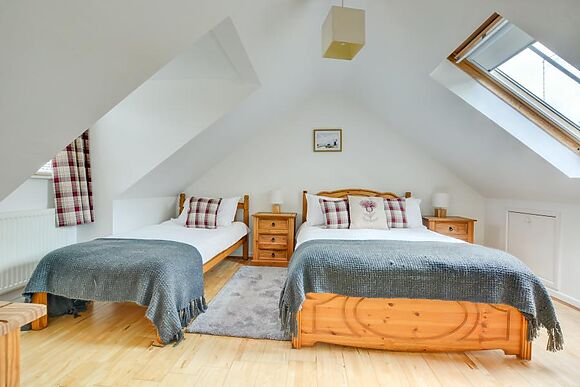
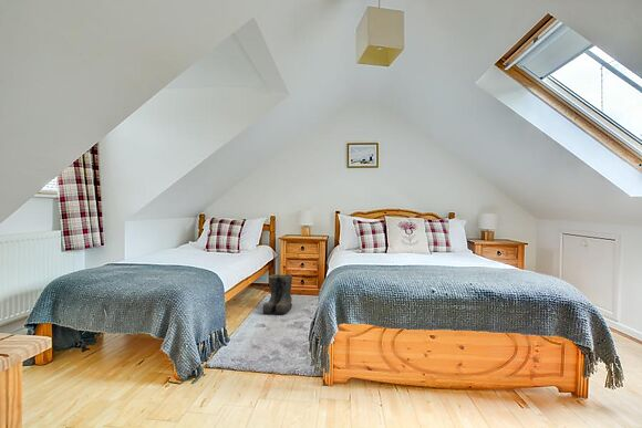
+ boots [261,273,293,315]
